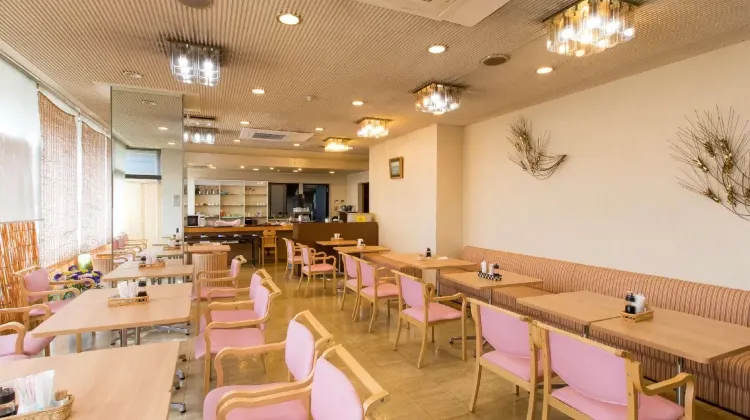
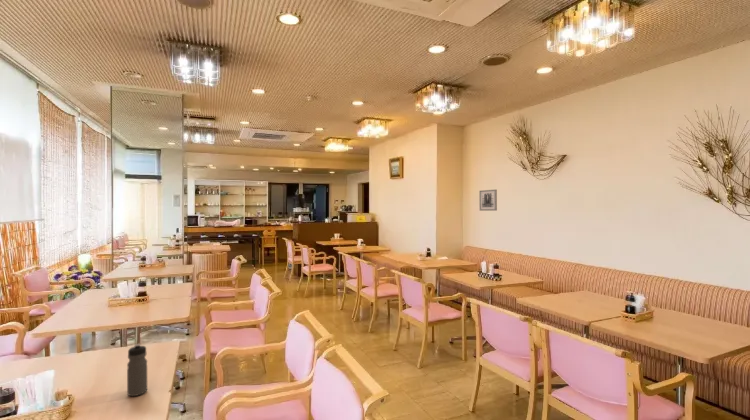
+ wall art [478,189,498,212]
+ water bottle [126,343,148,397]
